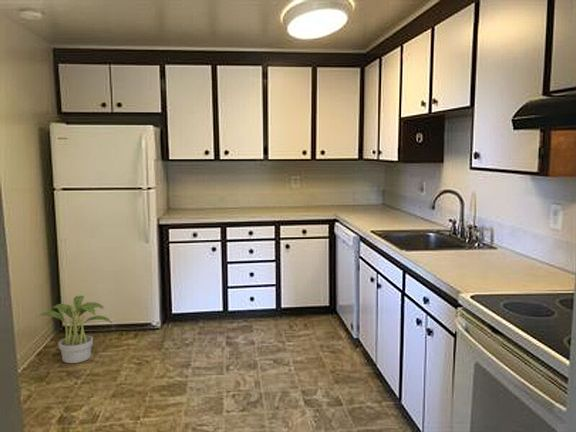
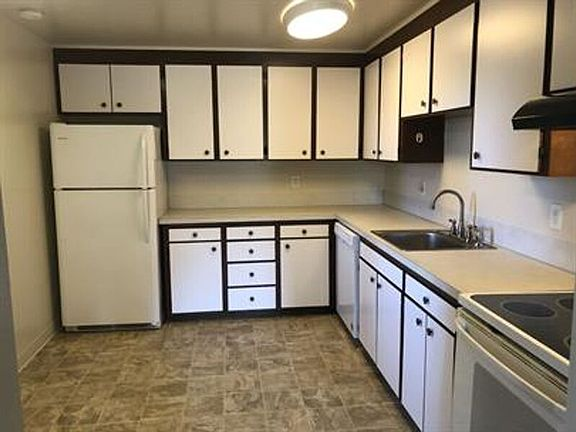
- potted plant [35,295,113,364]
